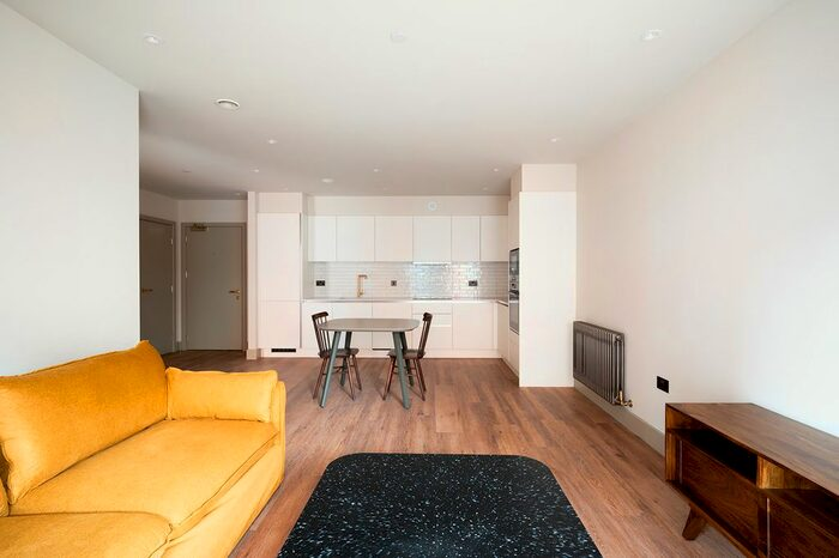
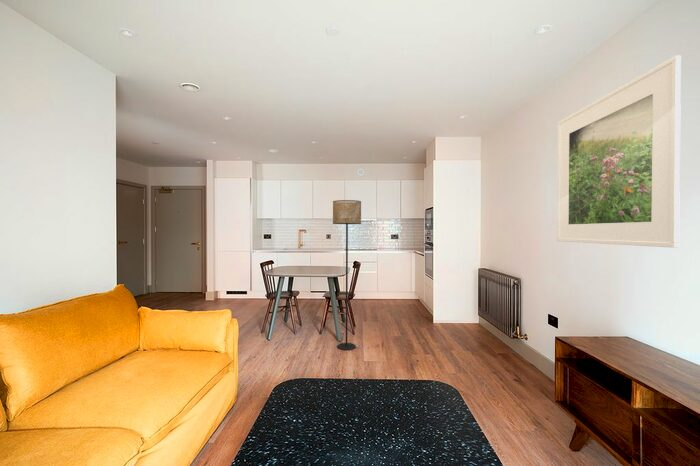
+ floor lamp [332,199,362,351]
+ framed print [556,54,682,249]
